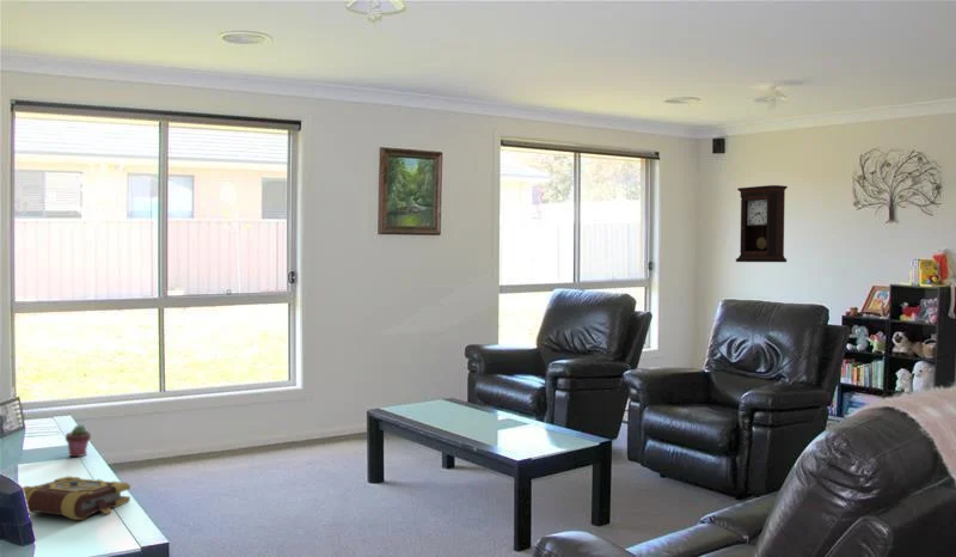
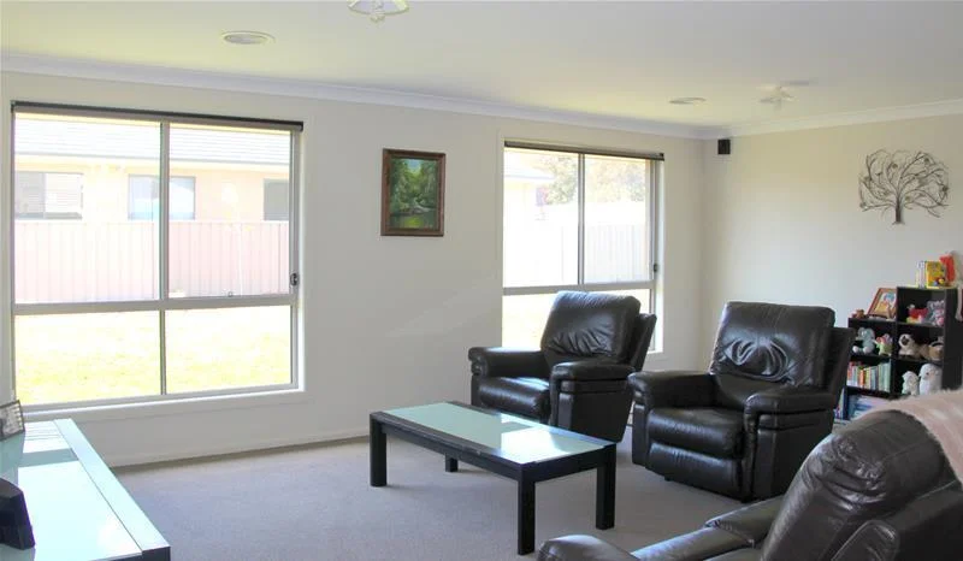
- potted succulent [65,424,92,458]
- pendulum clock [735,184,789,263]
- book [22,475,131,521]
